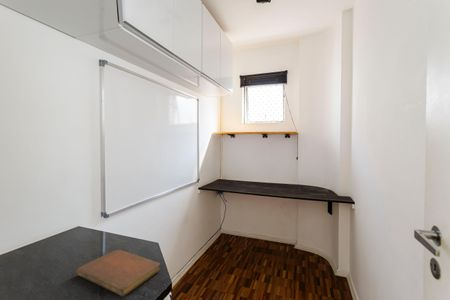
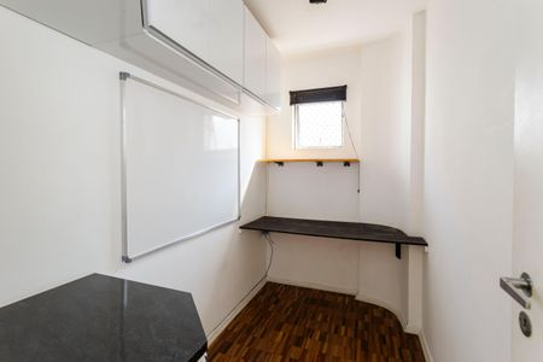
- notebook [75,249,161,298]
